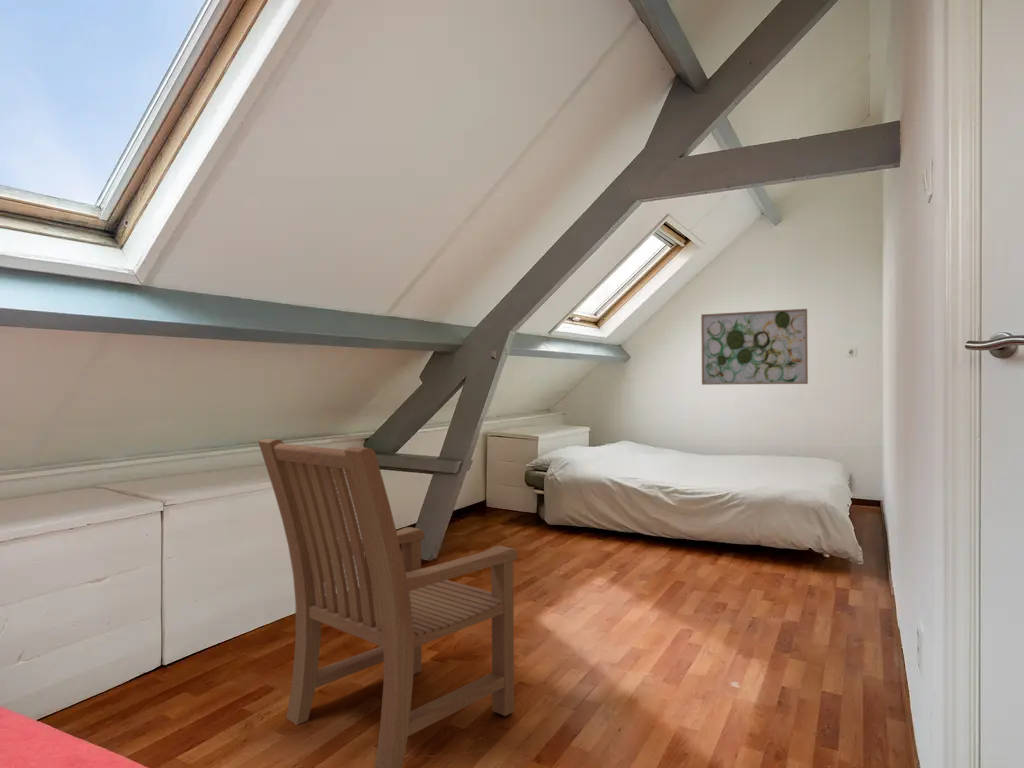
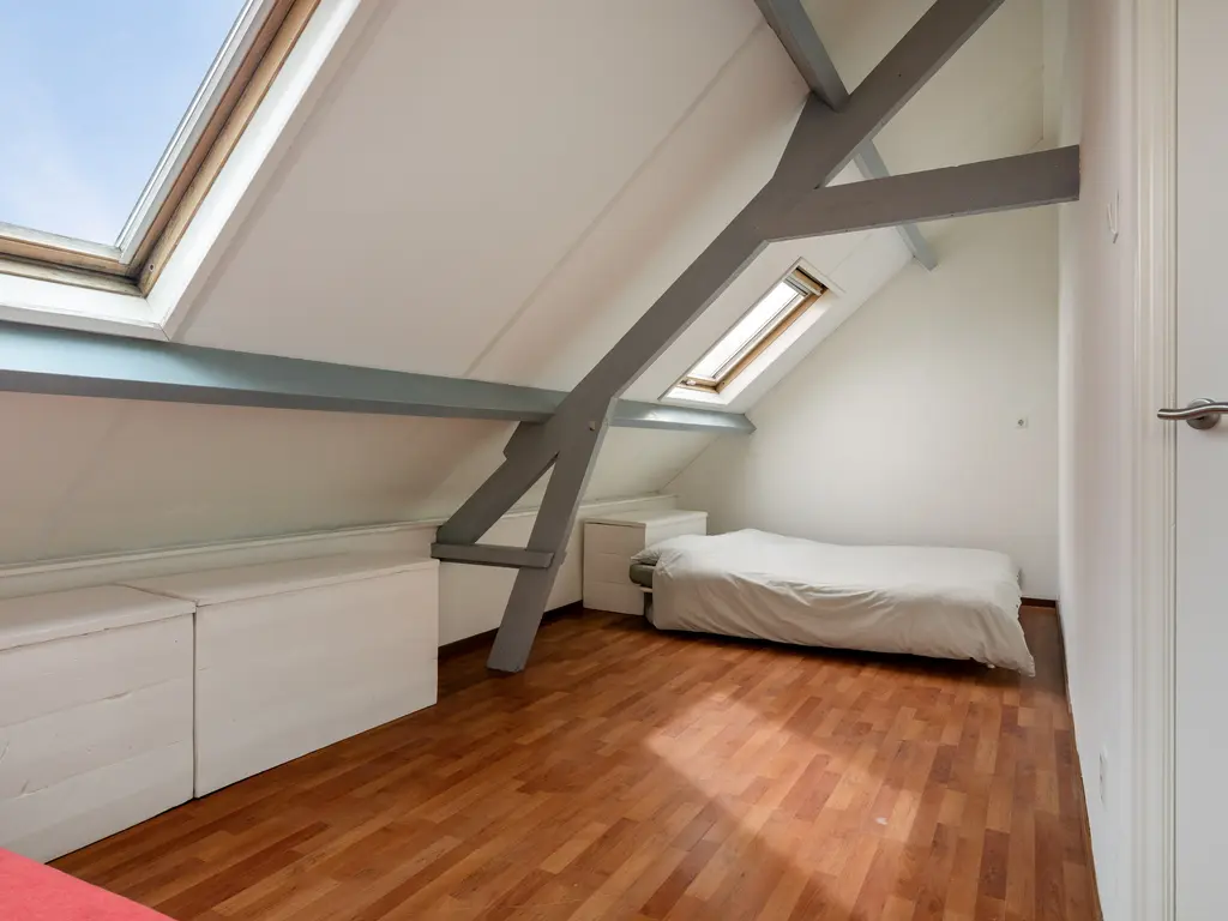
- wall art [700,308,809,386]
- armchair [257,438,519,768]
